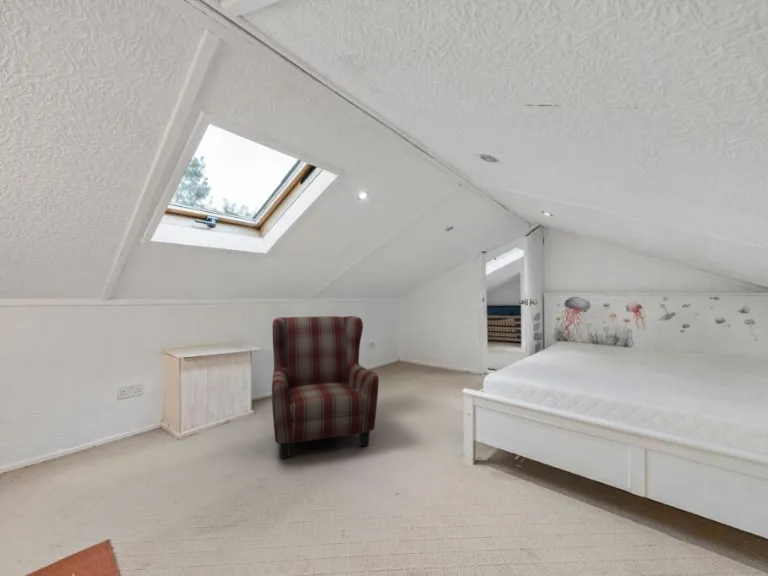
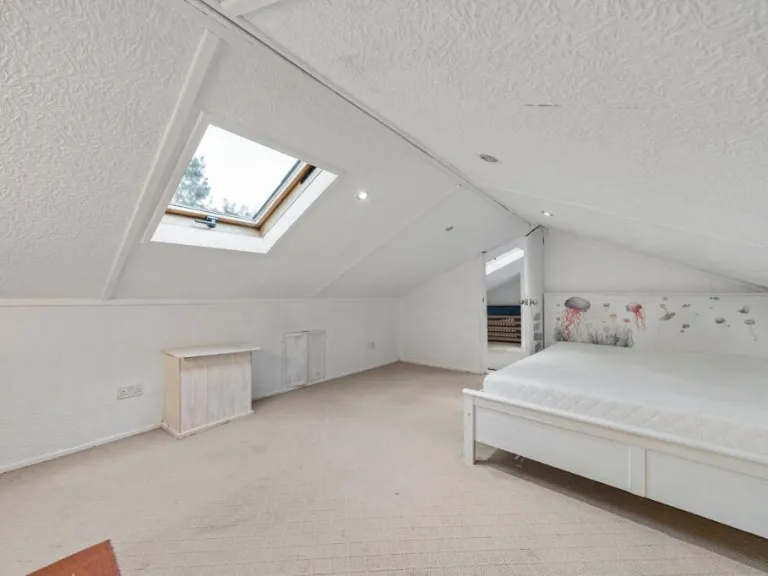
- armchair [271,315,380,459]
